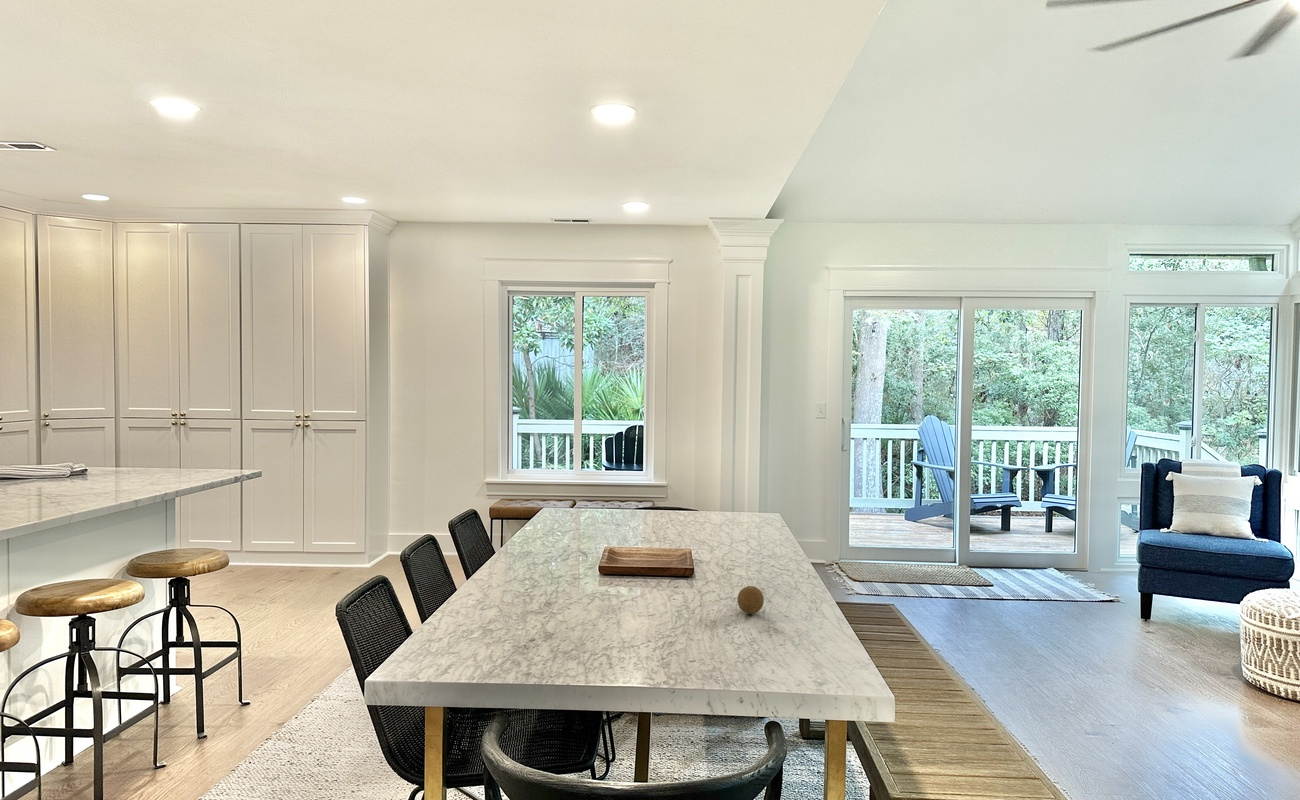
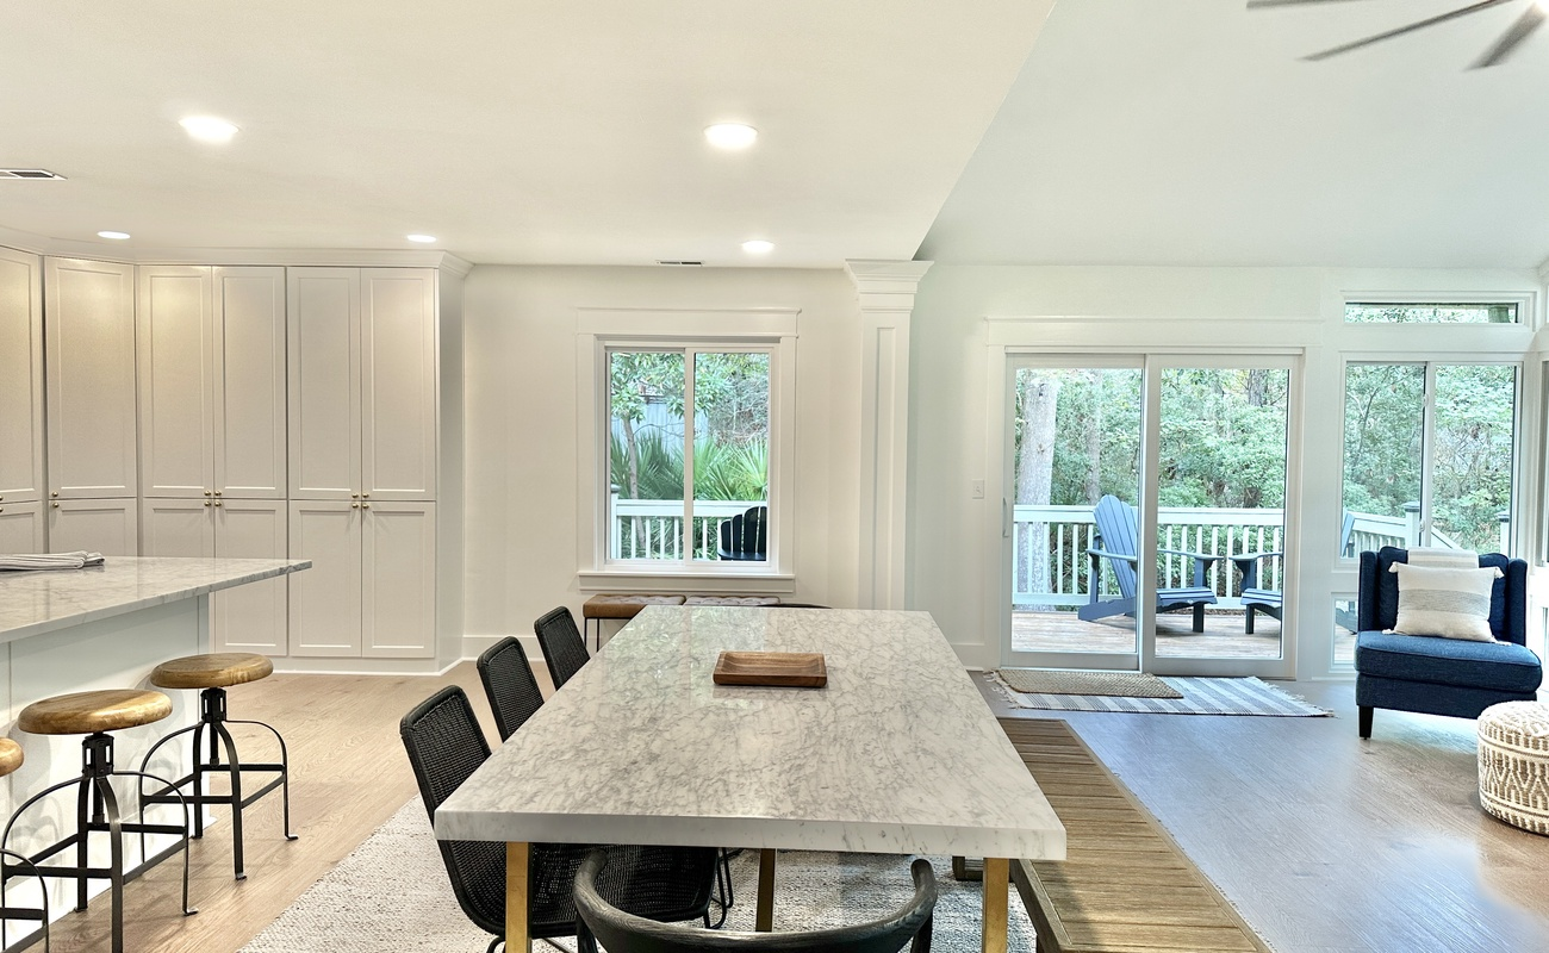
- fruit [736,585,765,615]
